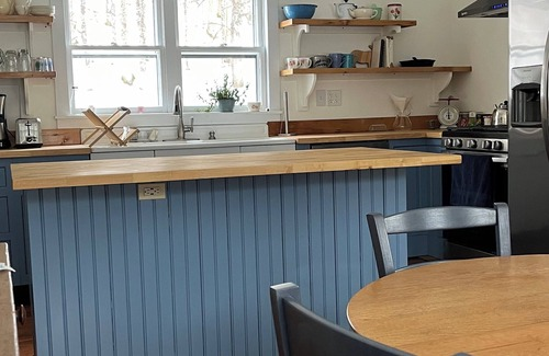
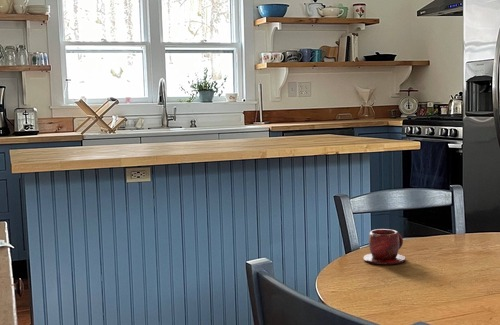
+ teacup [363,228,406,266]
